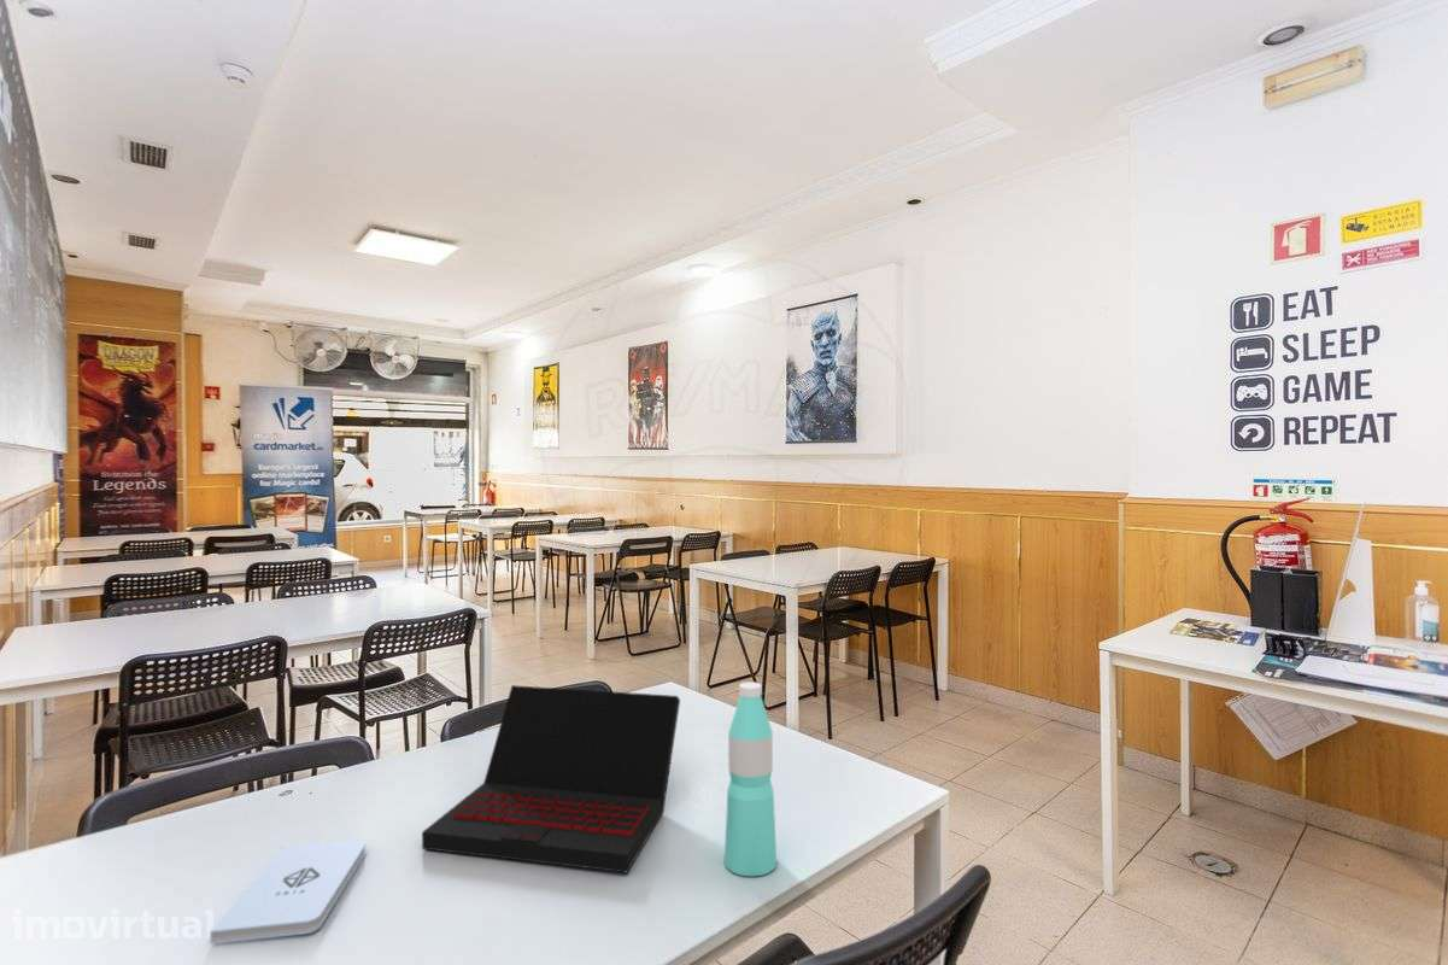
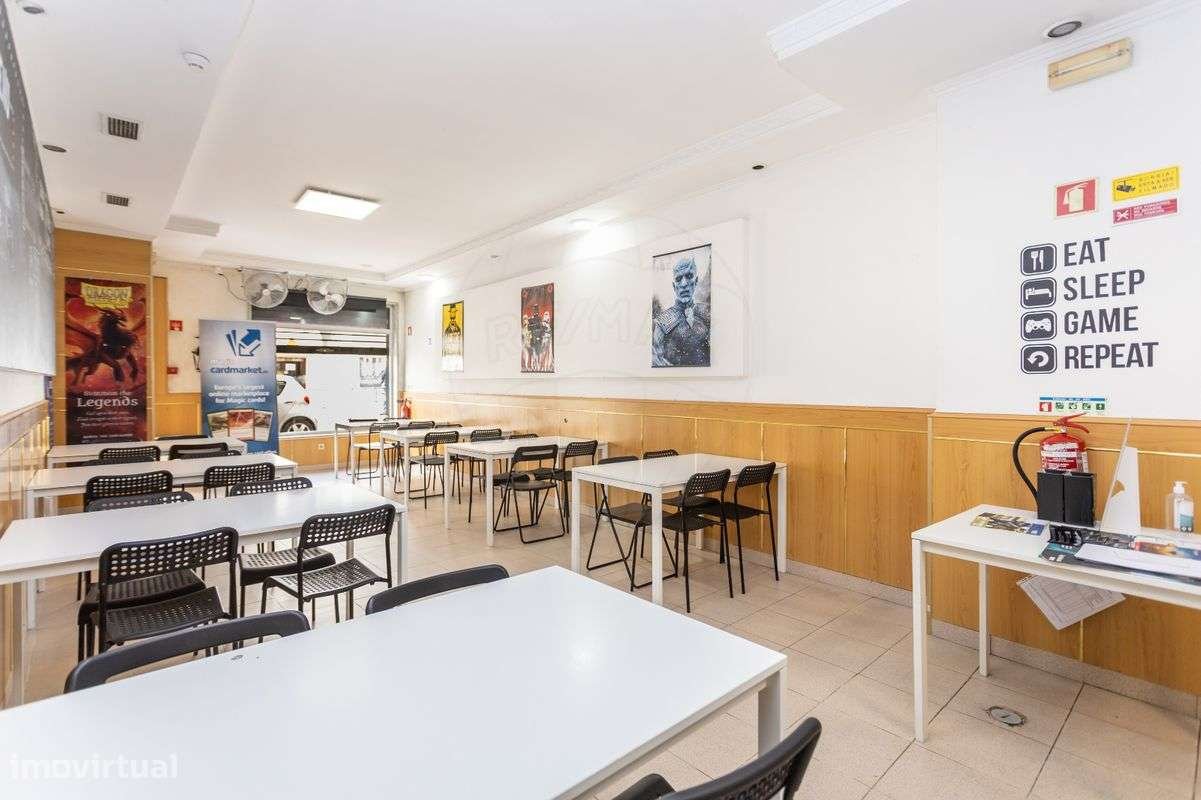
- water bottle [723,680,778,877]
- laptop [421,684,681,873]
- notepad [209,840,368,946]
